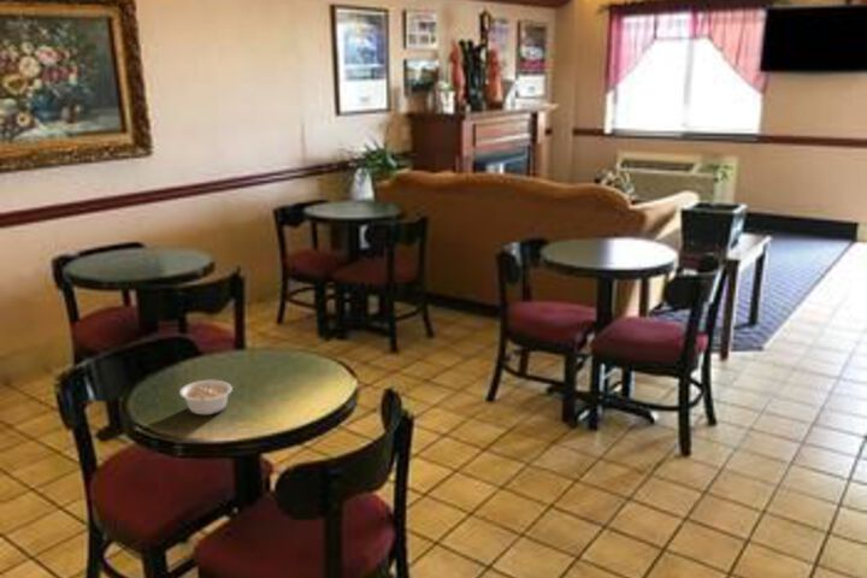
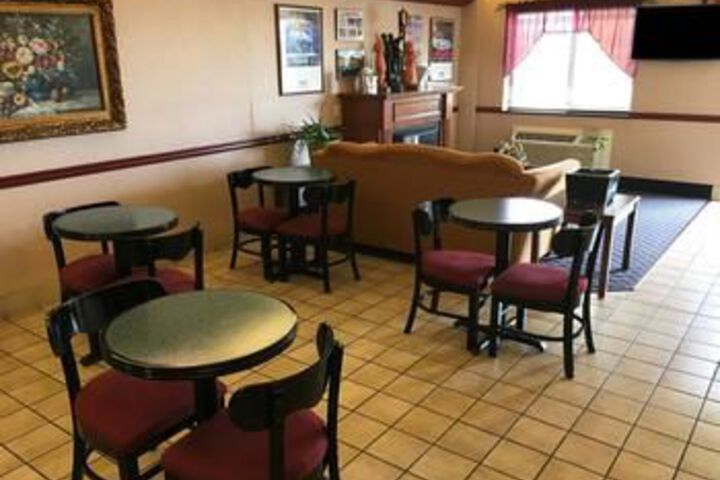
- legume [178,379,234,415]
